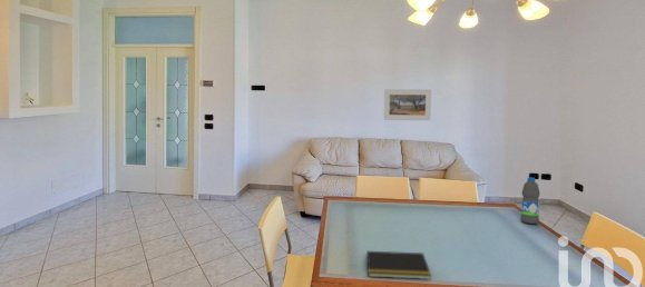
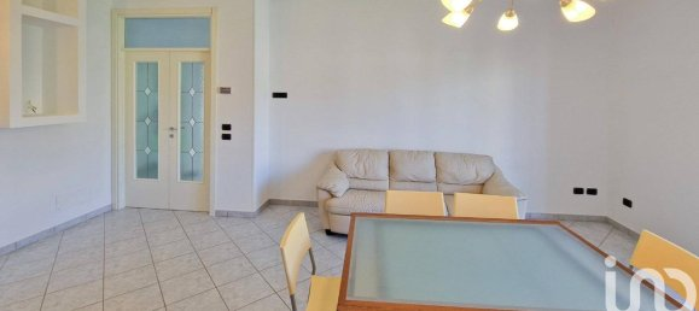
- water bottle [520,177,541,225]
- notepad [364,250,432,280]
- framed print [383,88,432,121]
